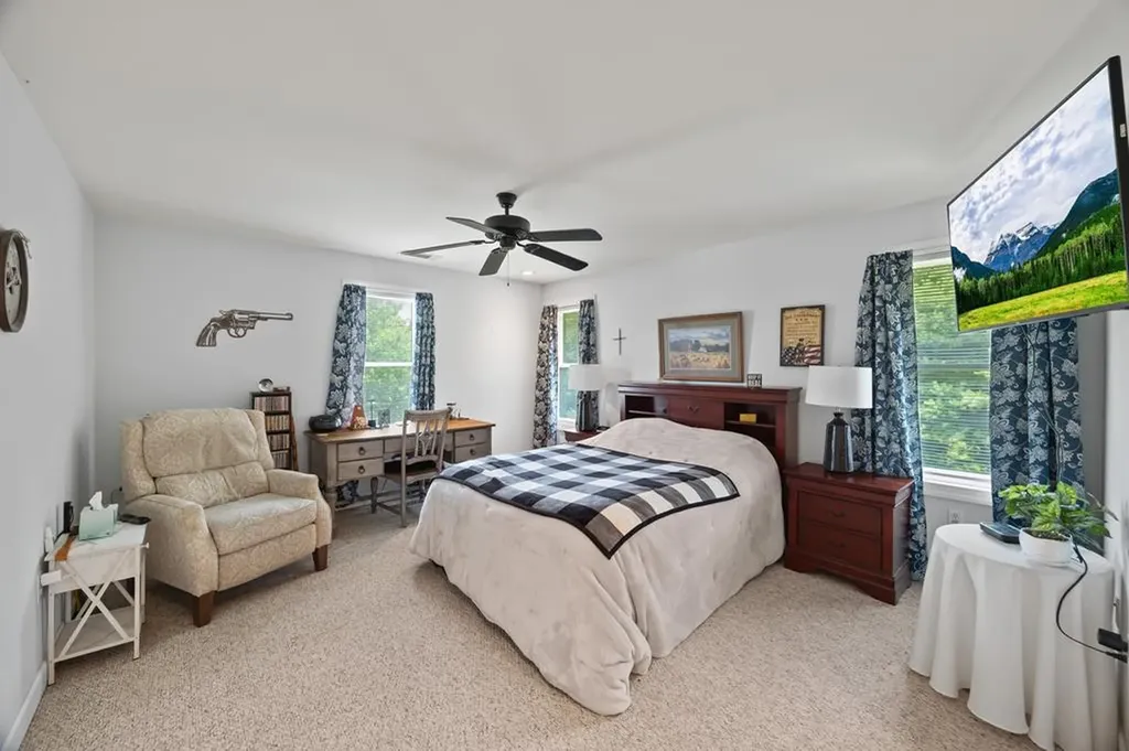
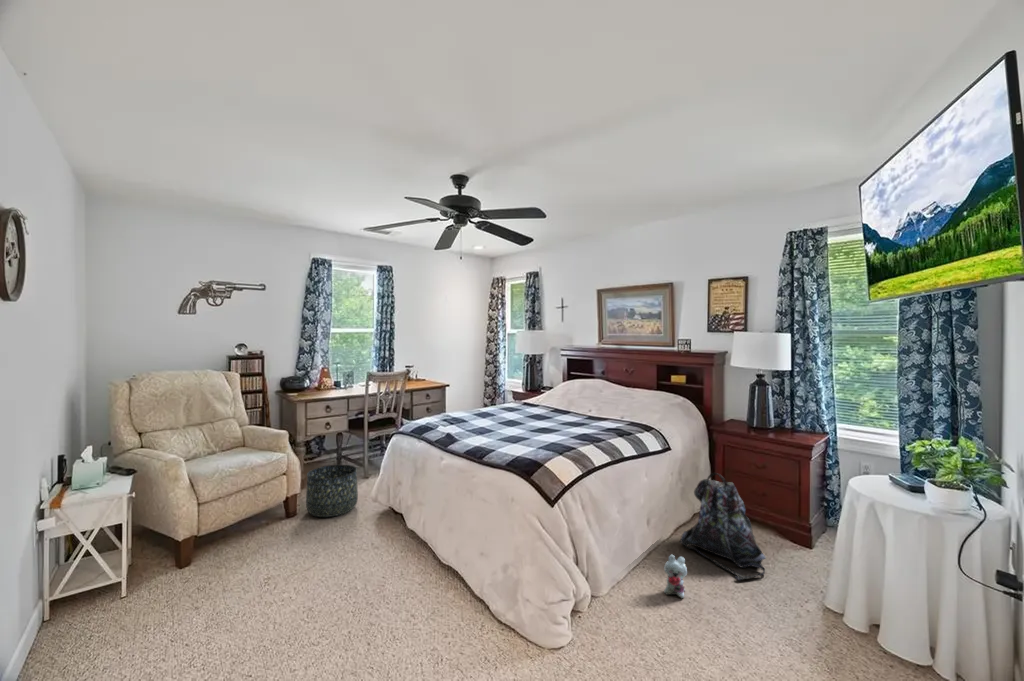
+ plush toy [663,554,688,599]
+ basket [305,464,359,518]
+ backpack [679,472,767,581]
